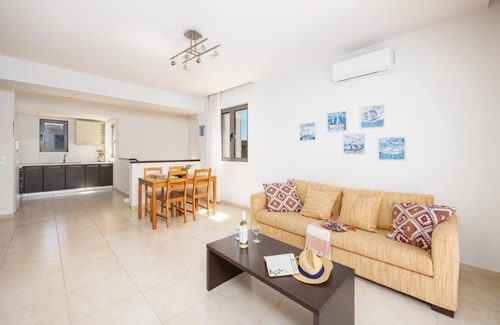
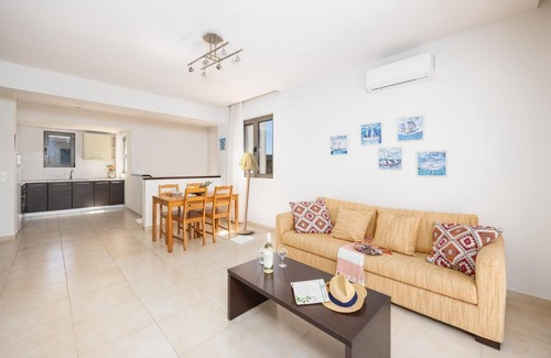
+ floor lamp [236,151,260,235]
